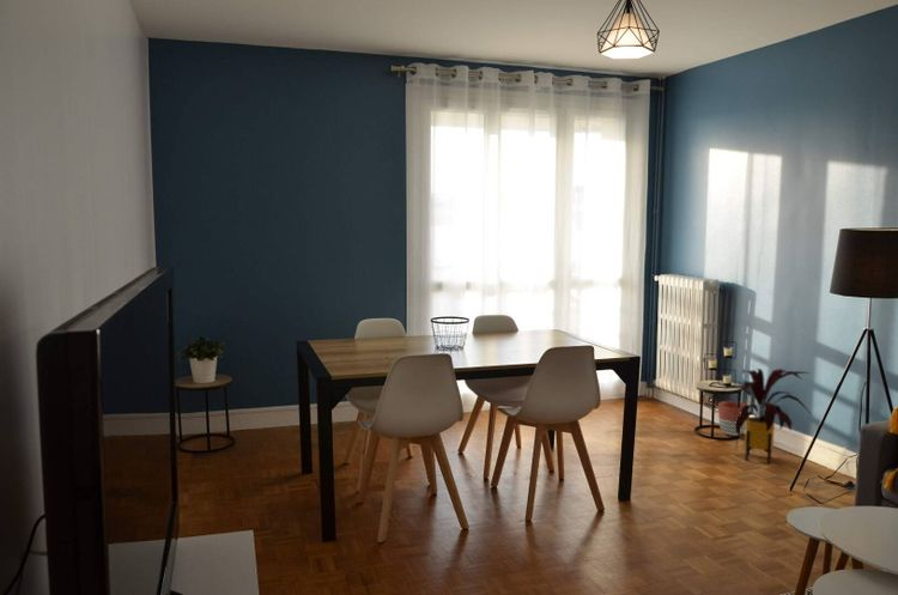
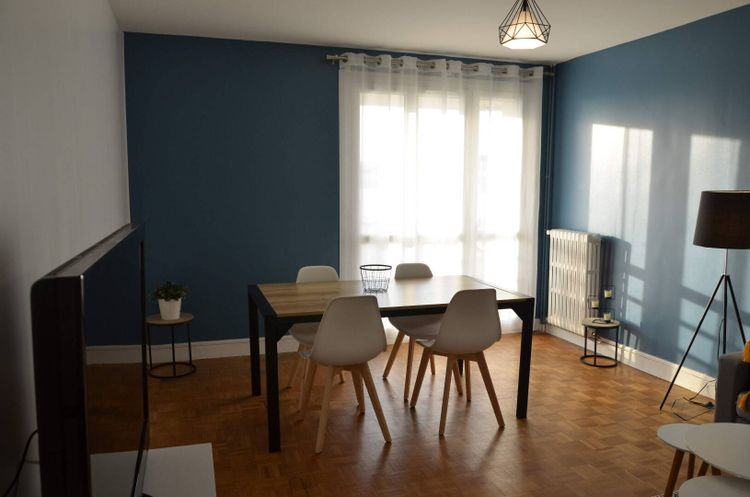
- planter [717,400,747,437]
- house plant [715,368,813,465]
